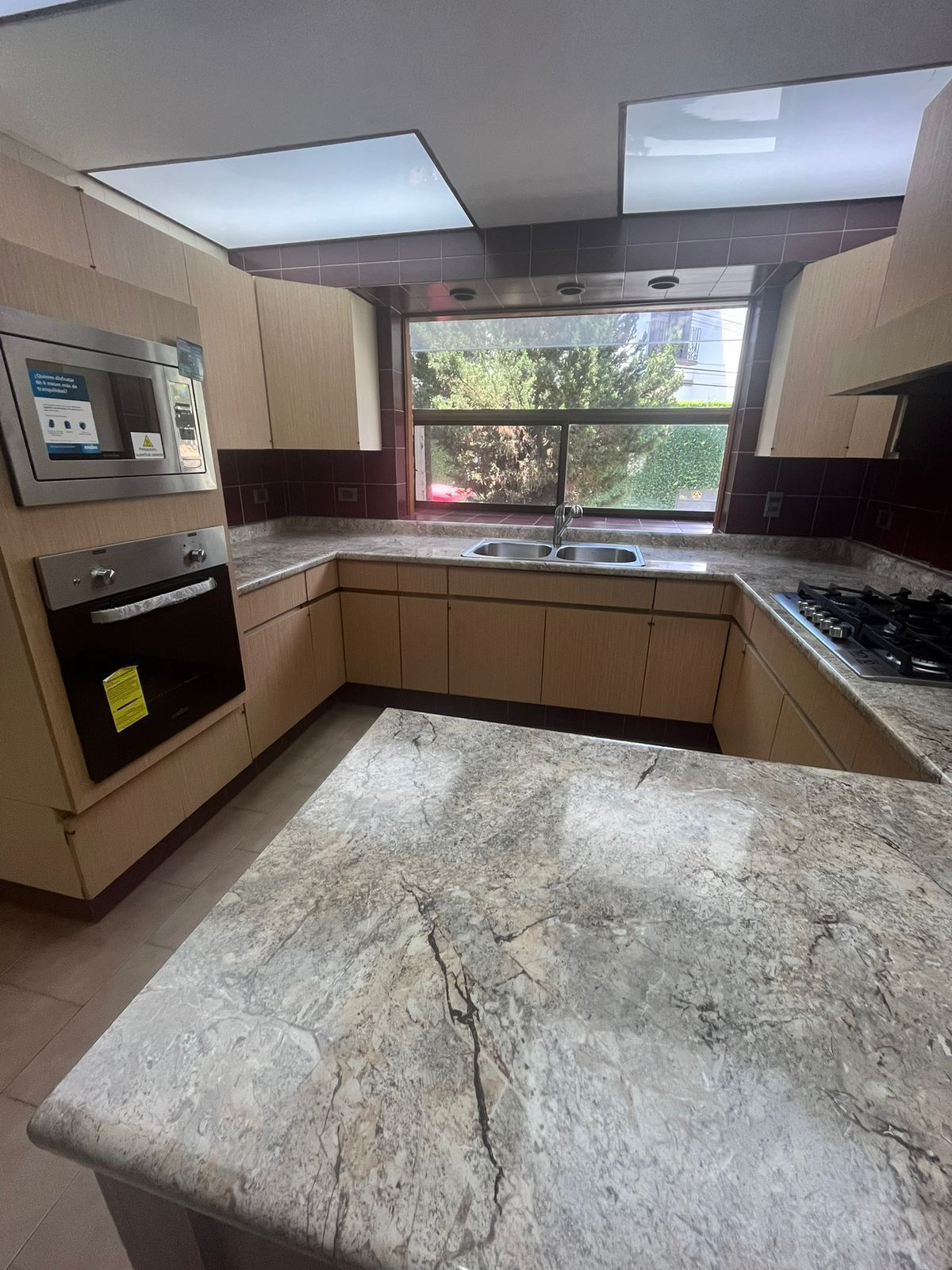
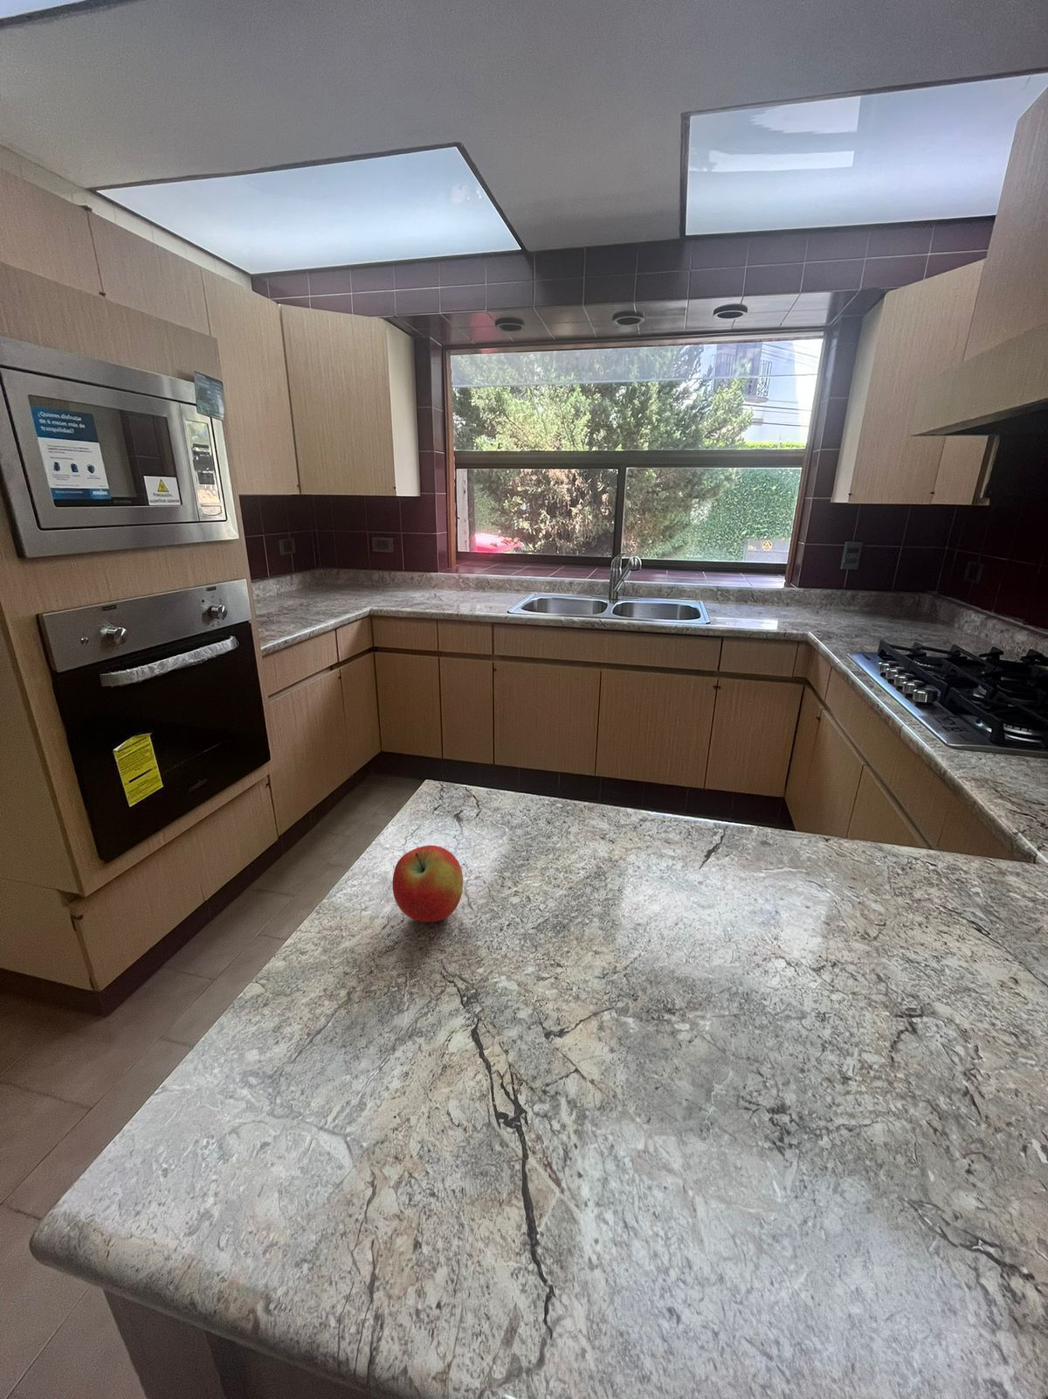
+ apple [391,845,463,923]
